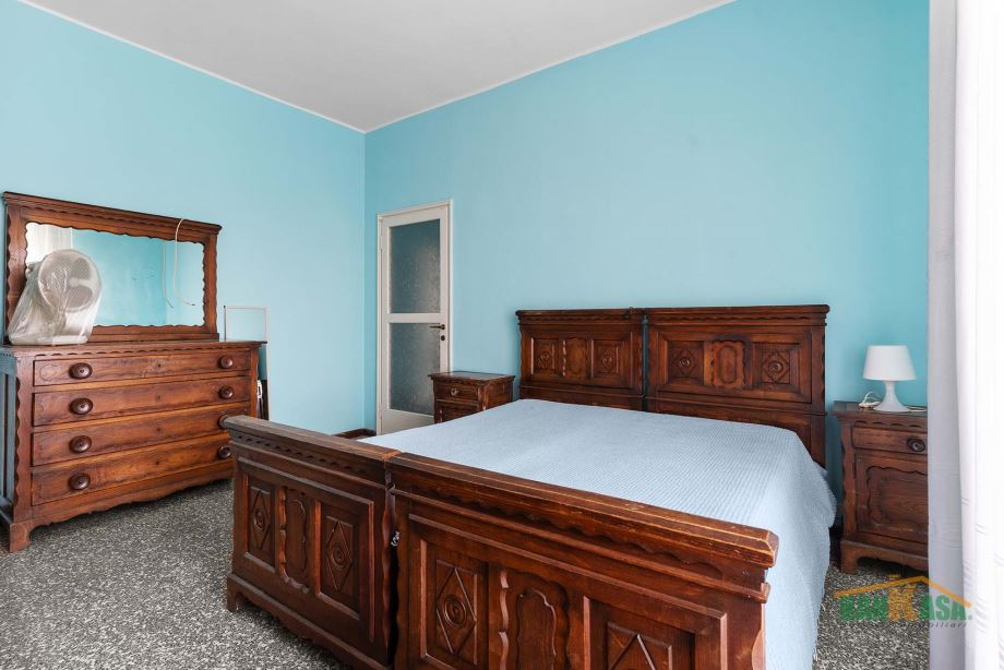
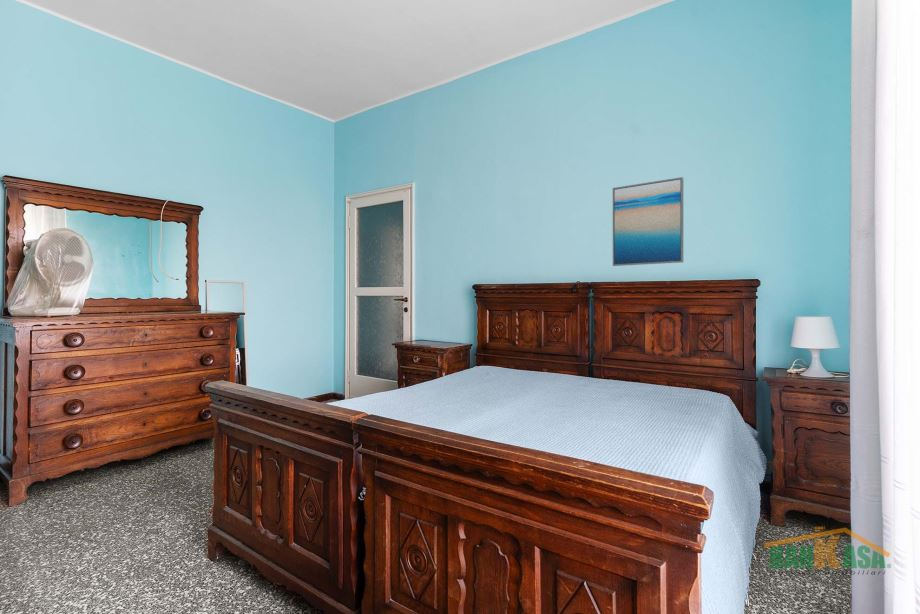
+ wall art [612,176,684,267]
